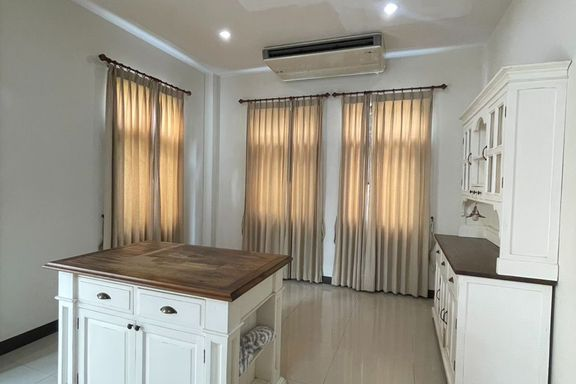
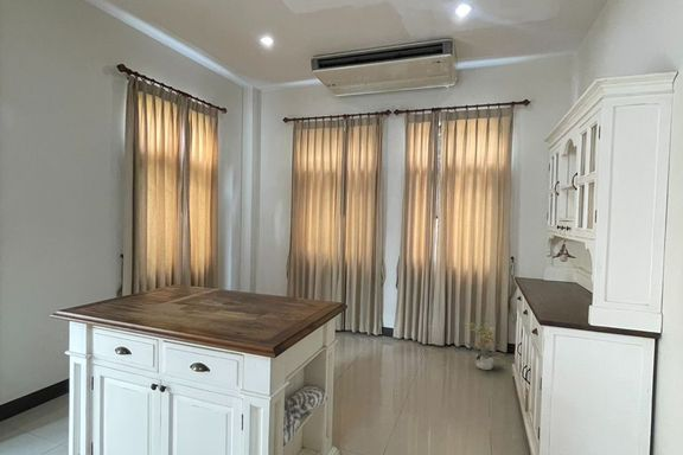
+ potted plant [461,316,506,371]
